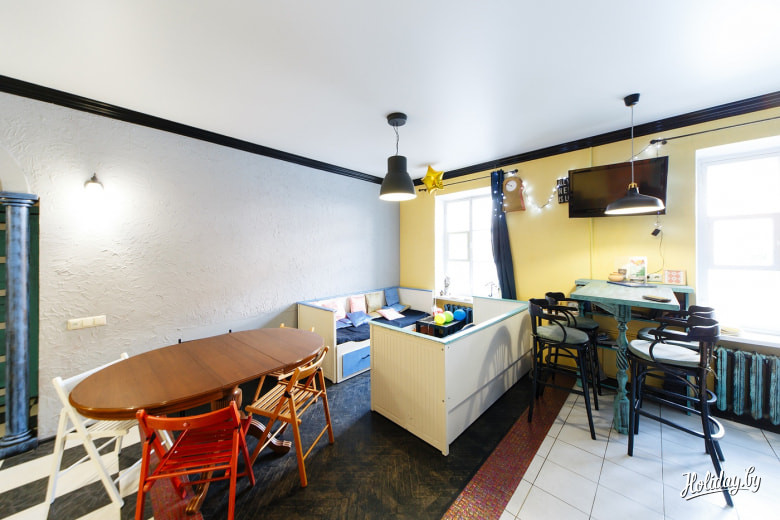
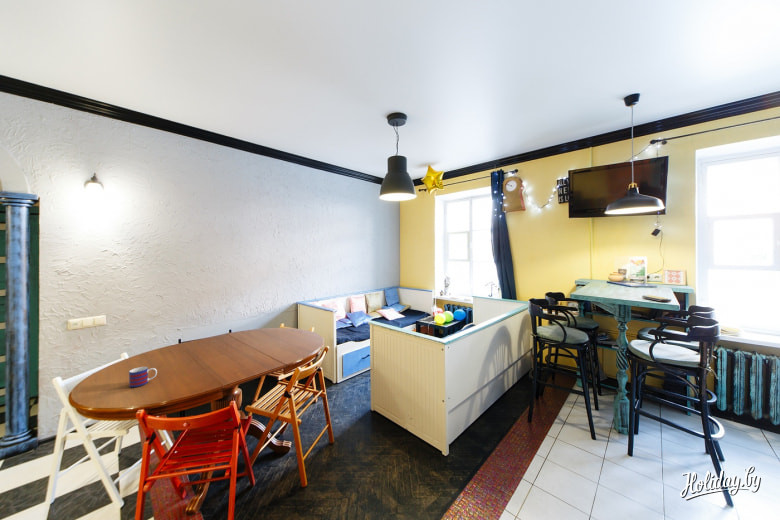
+ mug [128,366,158,388]
